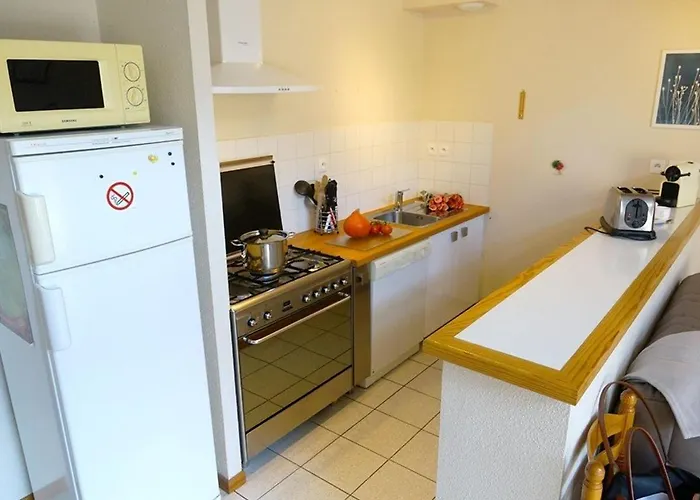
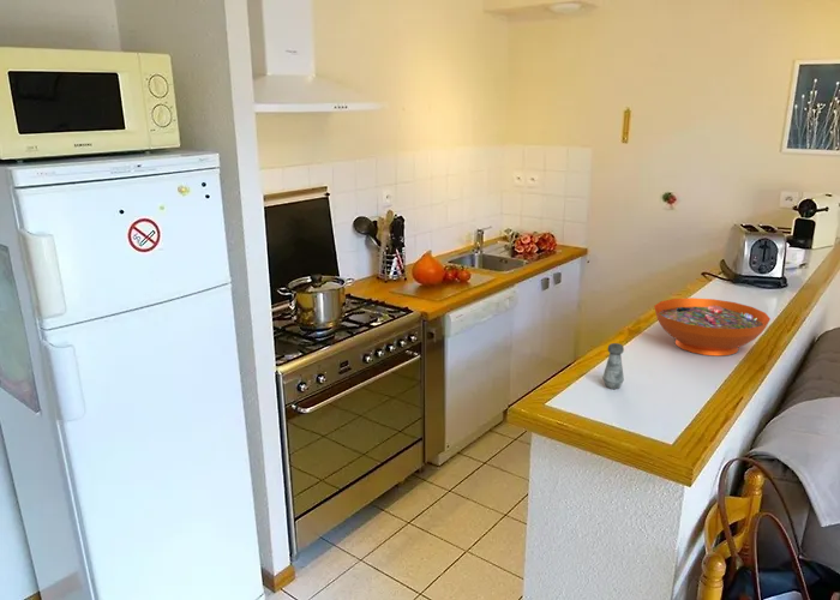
+ salt shaker [602,342,625,390]
+ decorative bowl [653,296,772,356]
